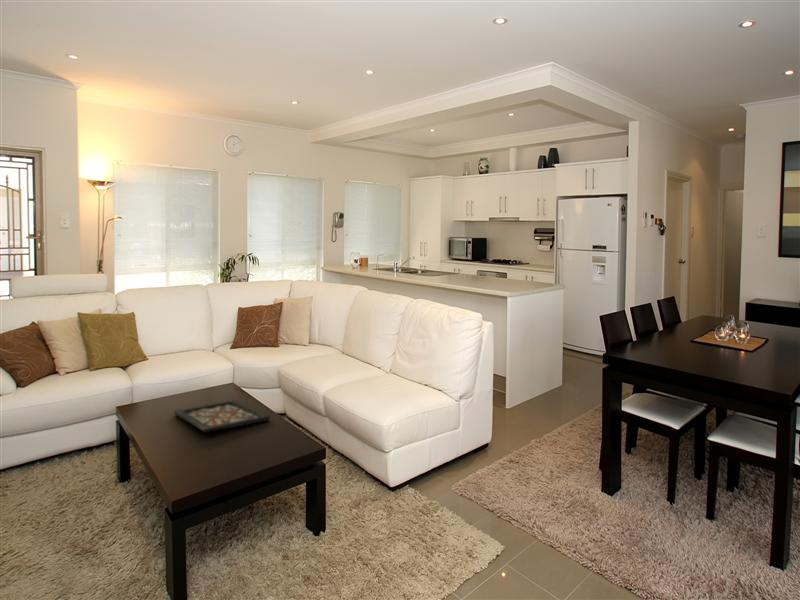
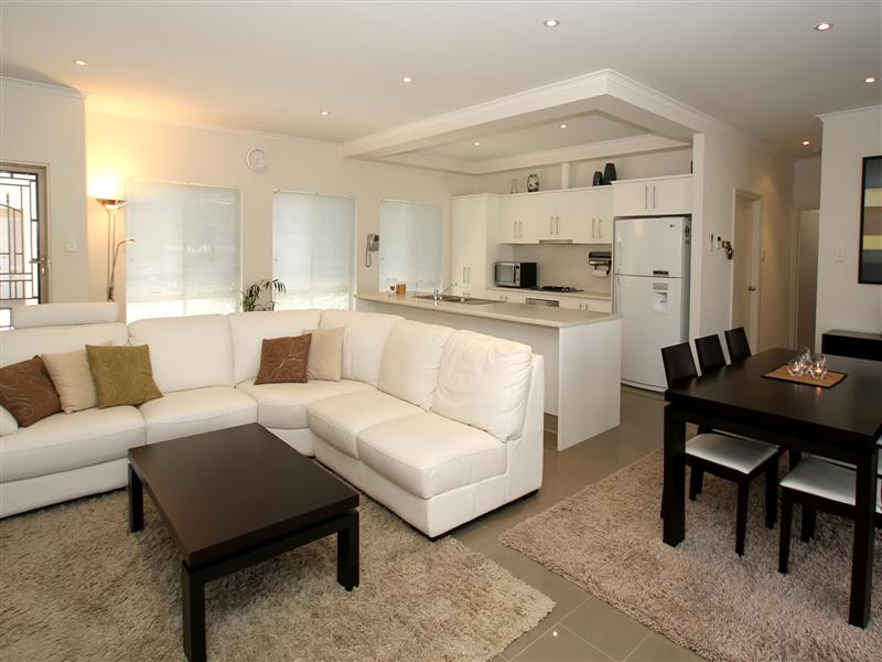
- decorative tray [173,399,271,434]
